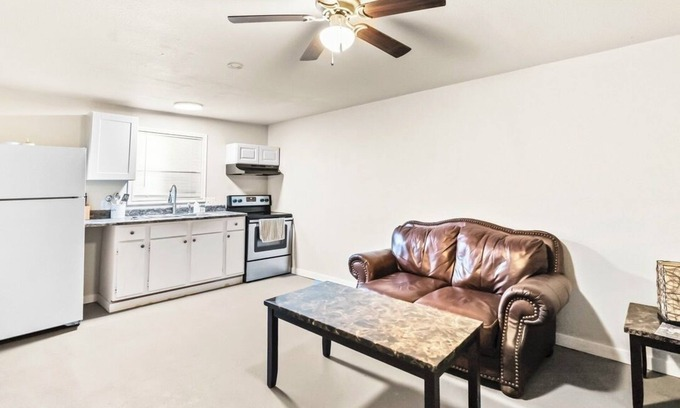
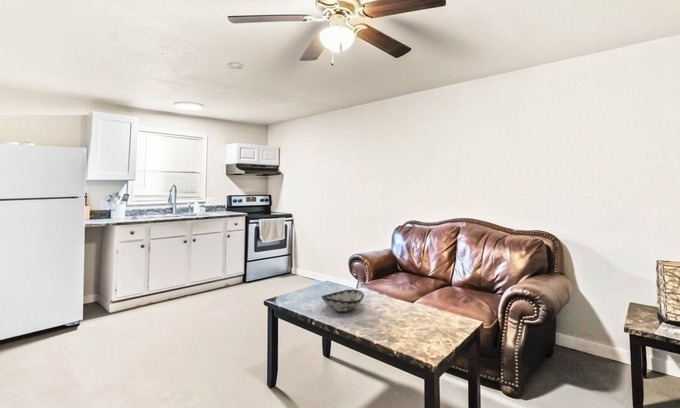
+ decorative bowl [320,289,365,313]
